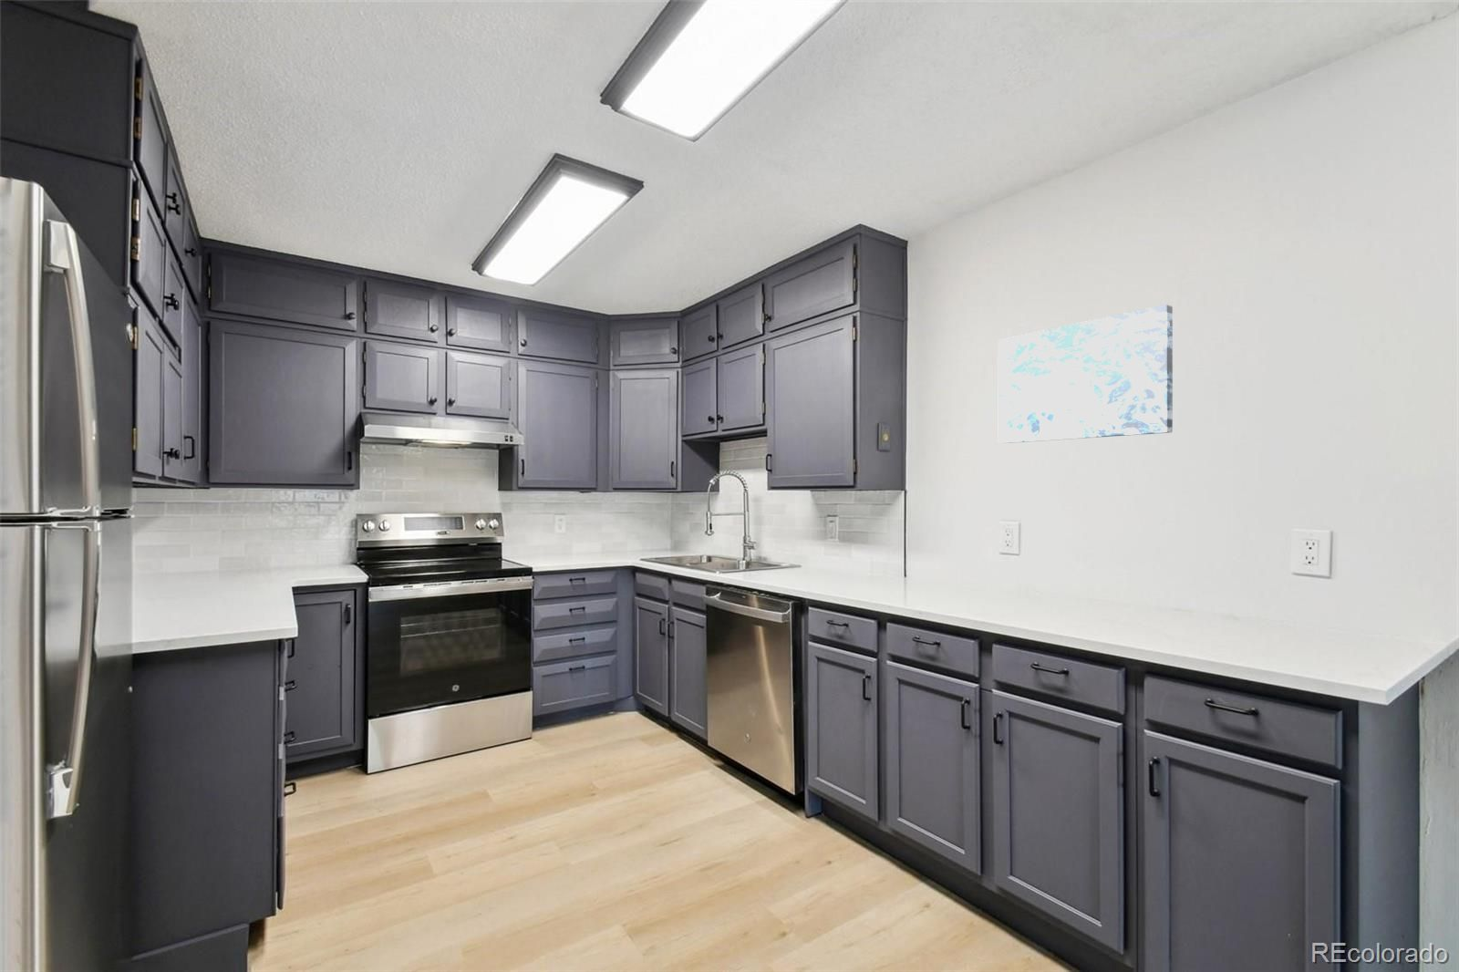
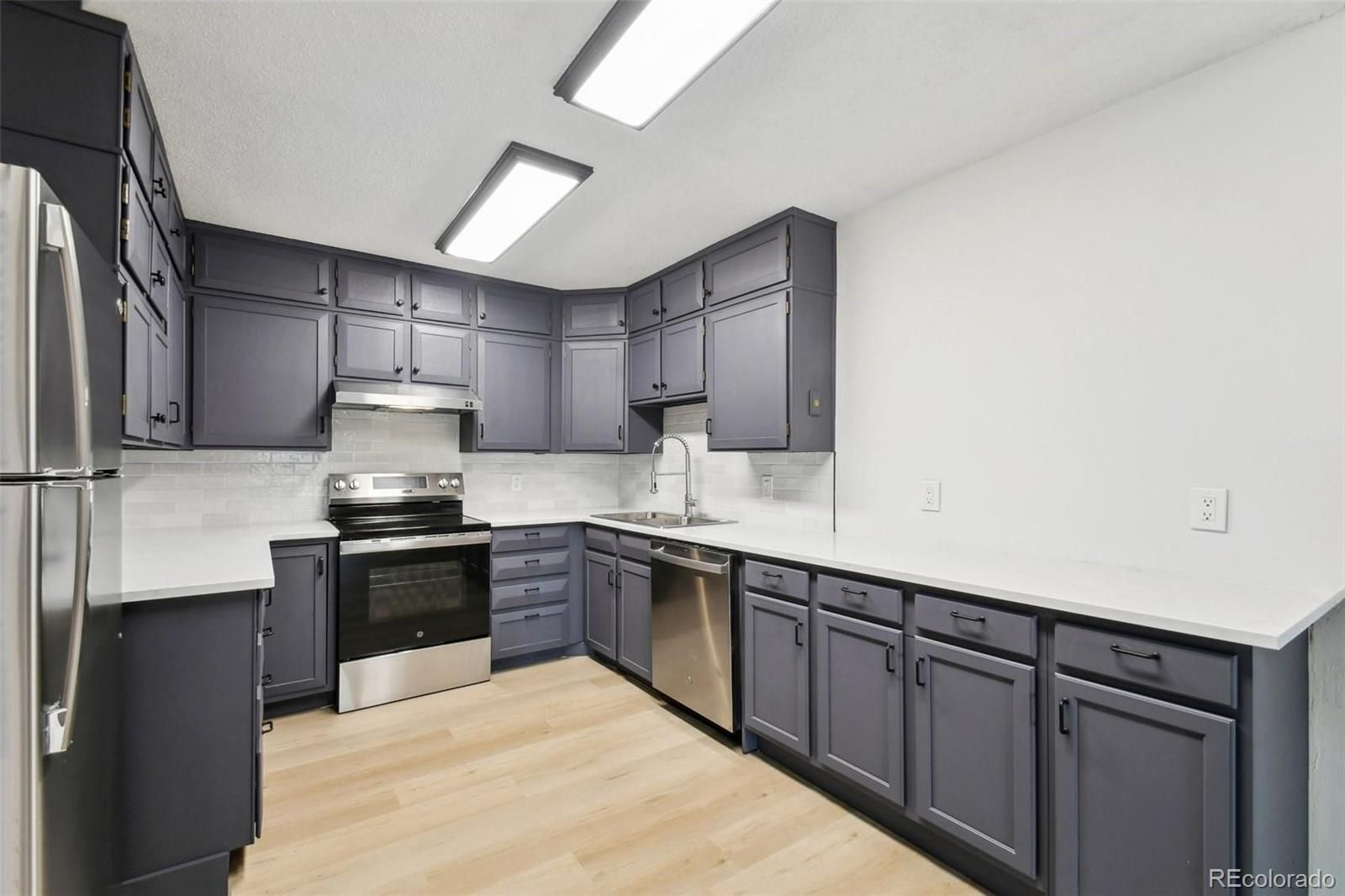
- wall art [998,304,1174,444]
